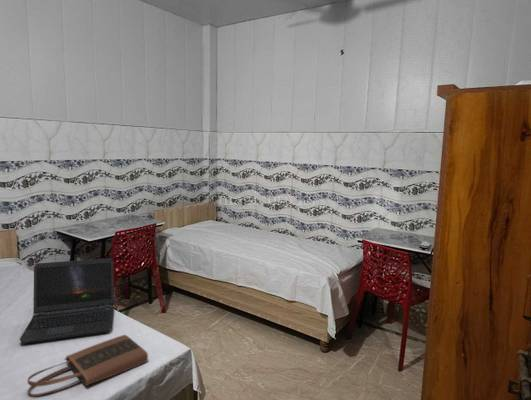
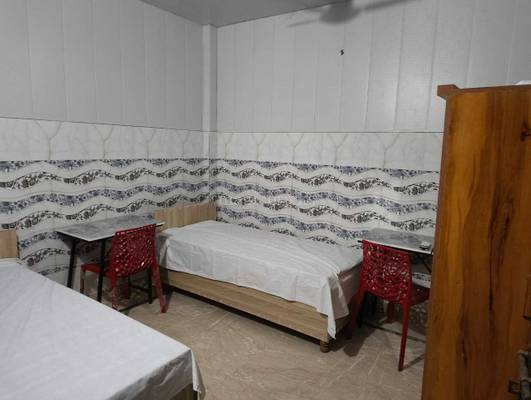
- laptop computer [19,257,115,345]
- tote bag [26,334,149,398]
